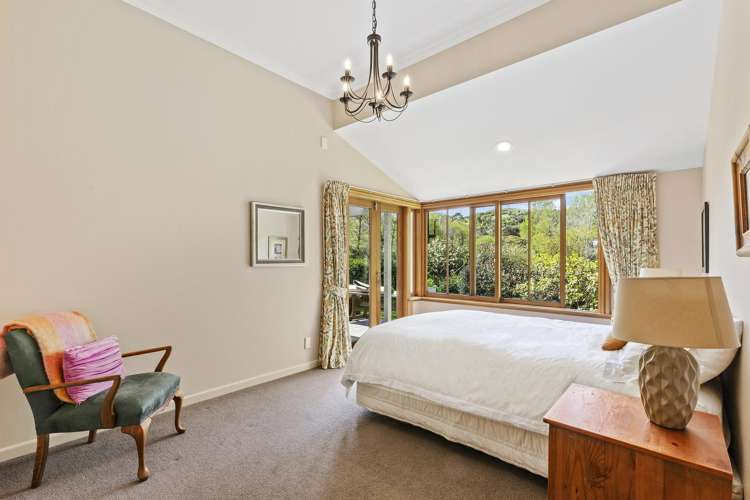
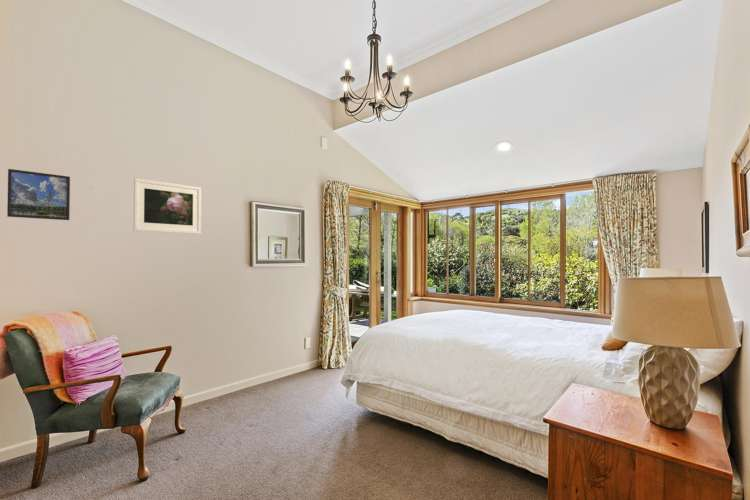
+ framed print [132,177,202,235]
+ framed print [6,168,71,221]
